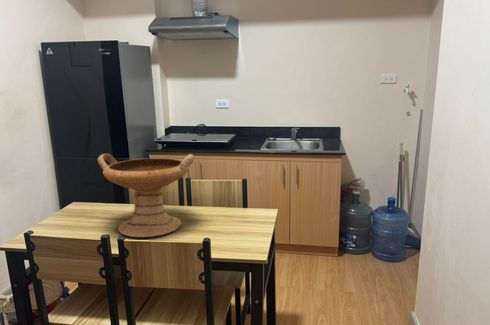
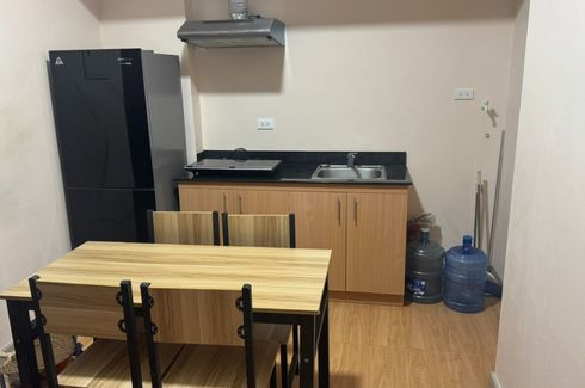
- decorative bowl [97,153,196,238]
